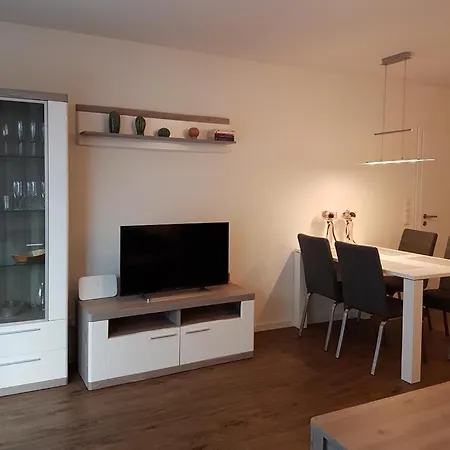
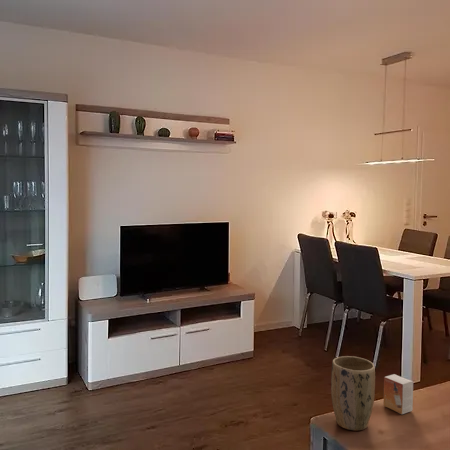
+ plant pot [330,355,376,432]
+ small box [382,373,414,415]
